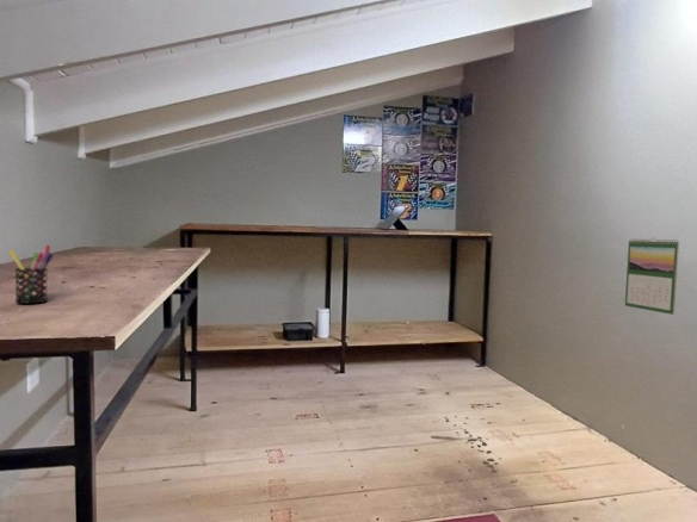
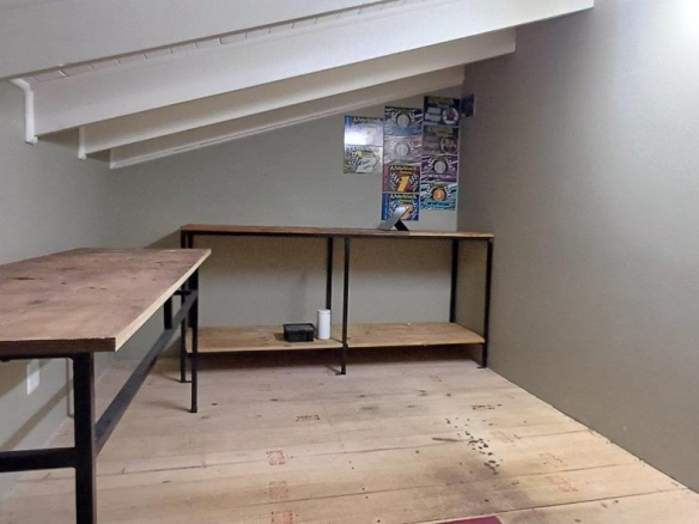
- pen holder [8,244,55,304]
- calendar [624,237,680,316]
